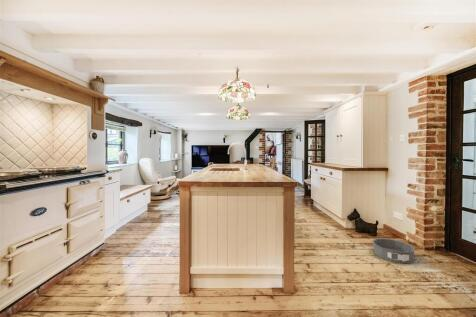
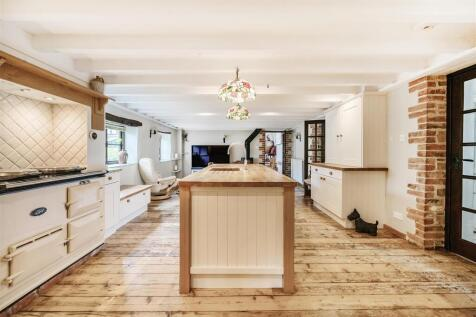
- springform pan [372,237,416,265]
